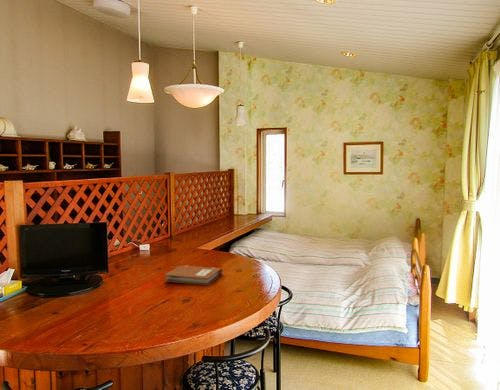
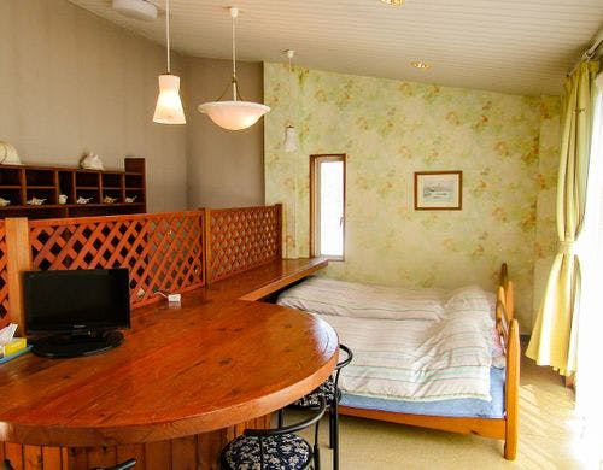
- notebook [163,264,224,286]
